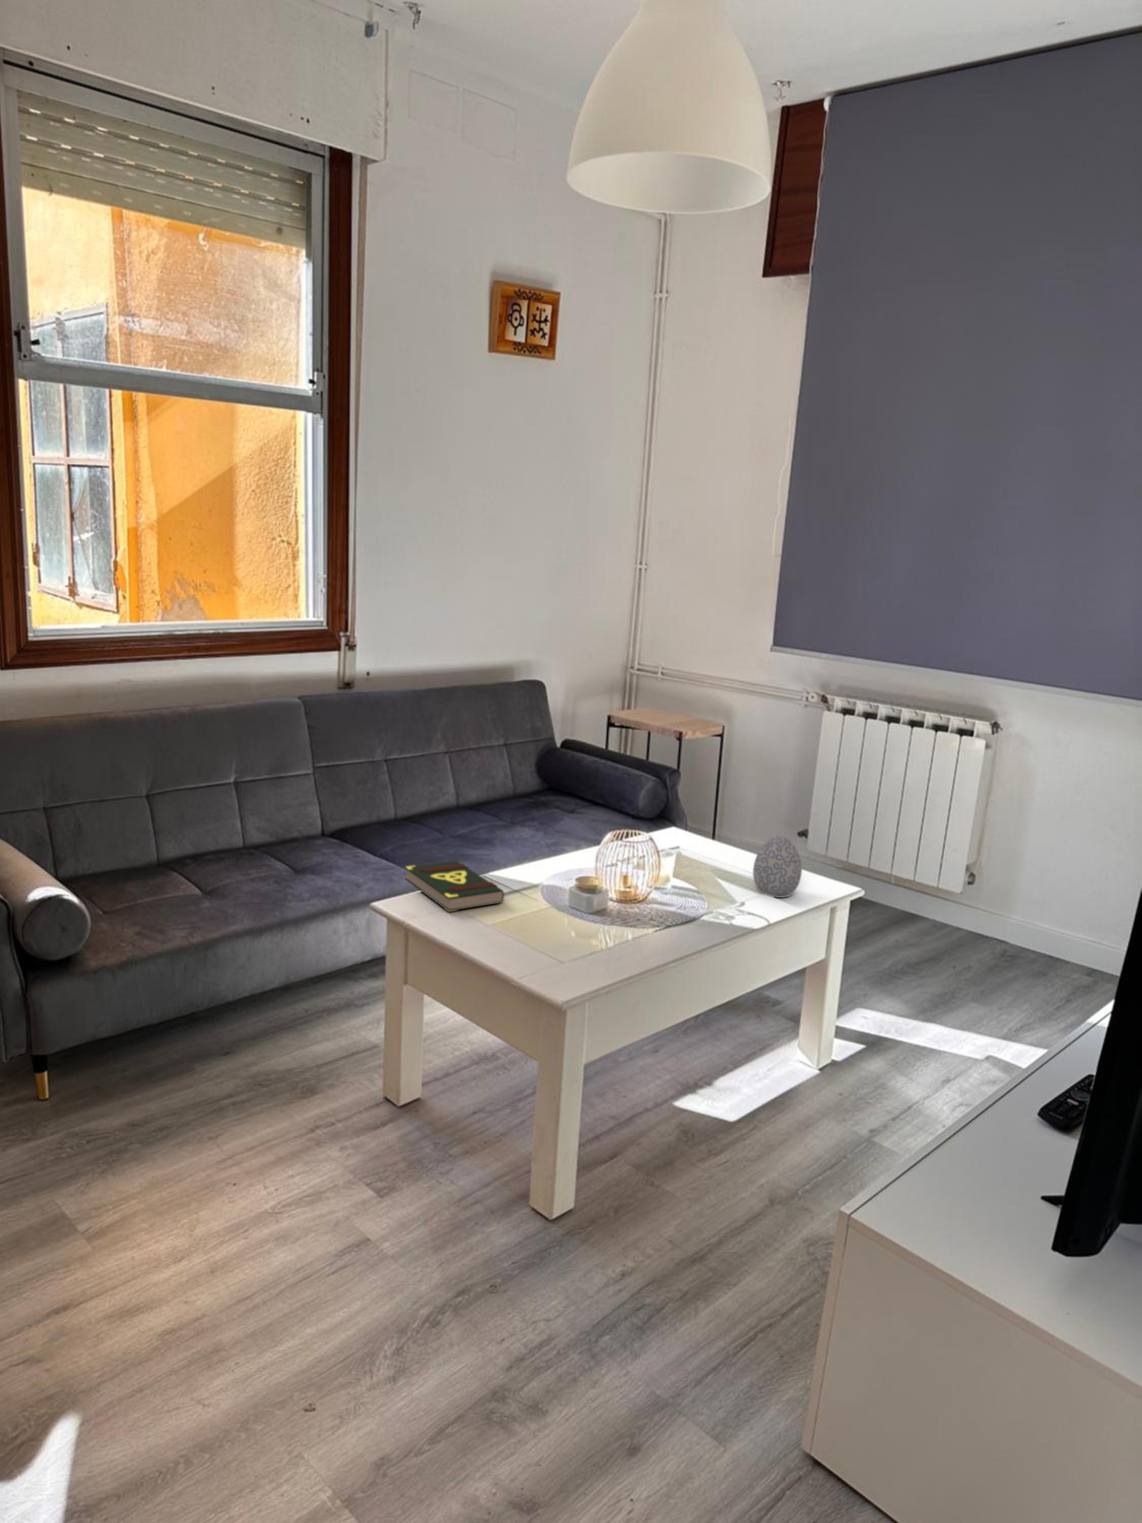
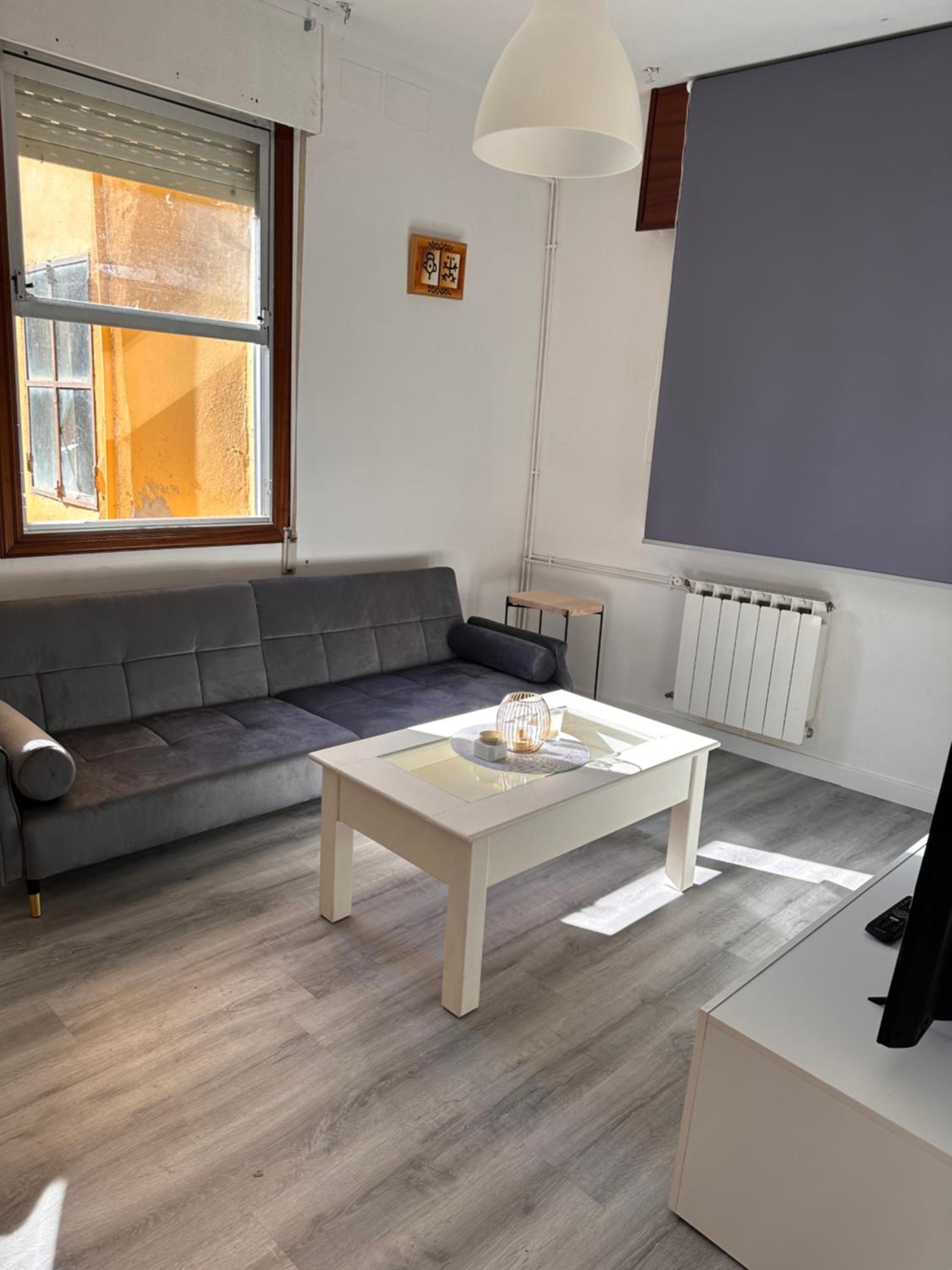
- decorative egg [752,836,803,898]
- book [404,860,505,913]
